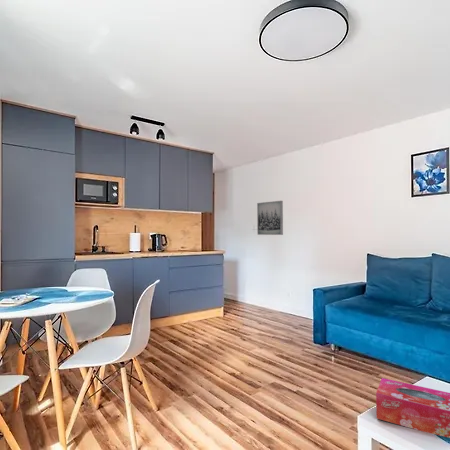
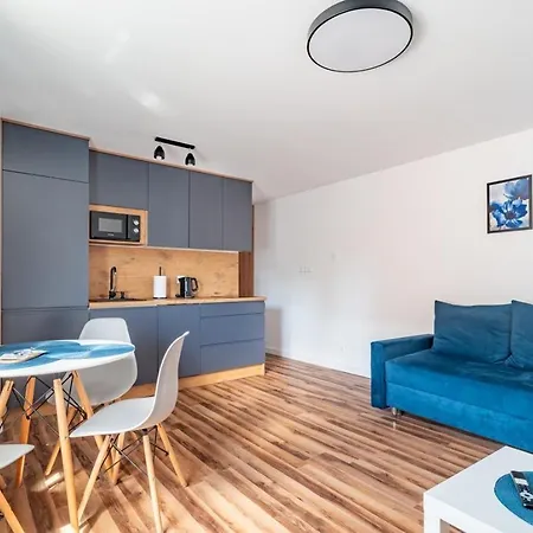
- wall art [256,200,284,236]
- tissue box [375,377,450,439]
